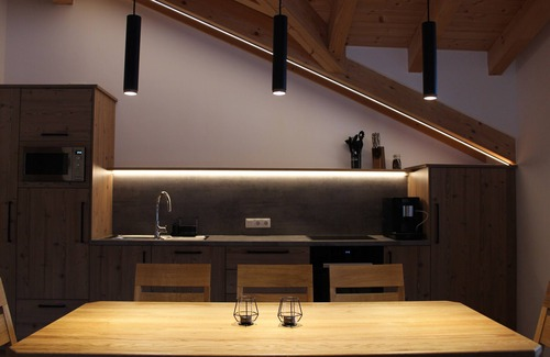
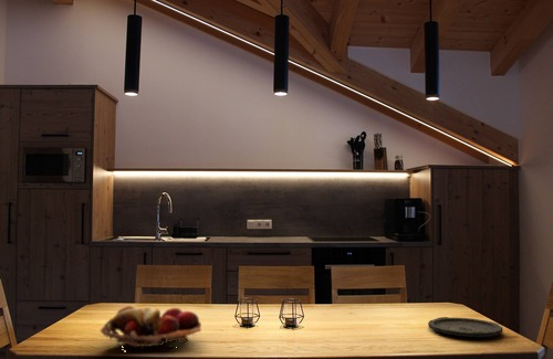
+ fruit basket [98,305,202,353]
+ plate [427,316,504,338]
